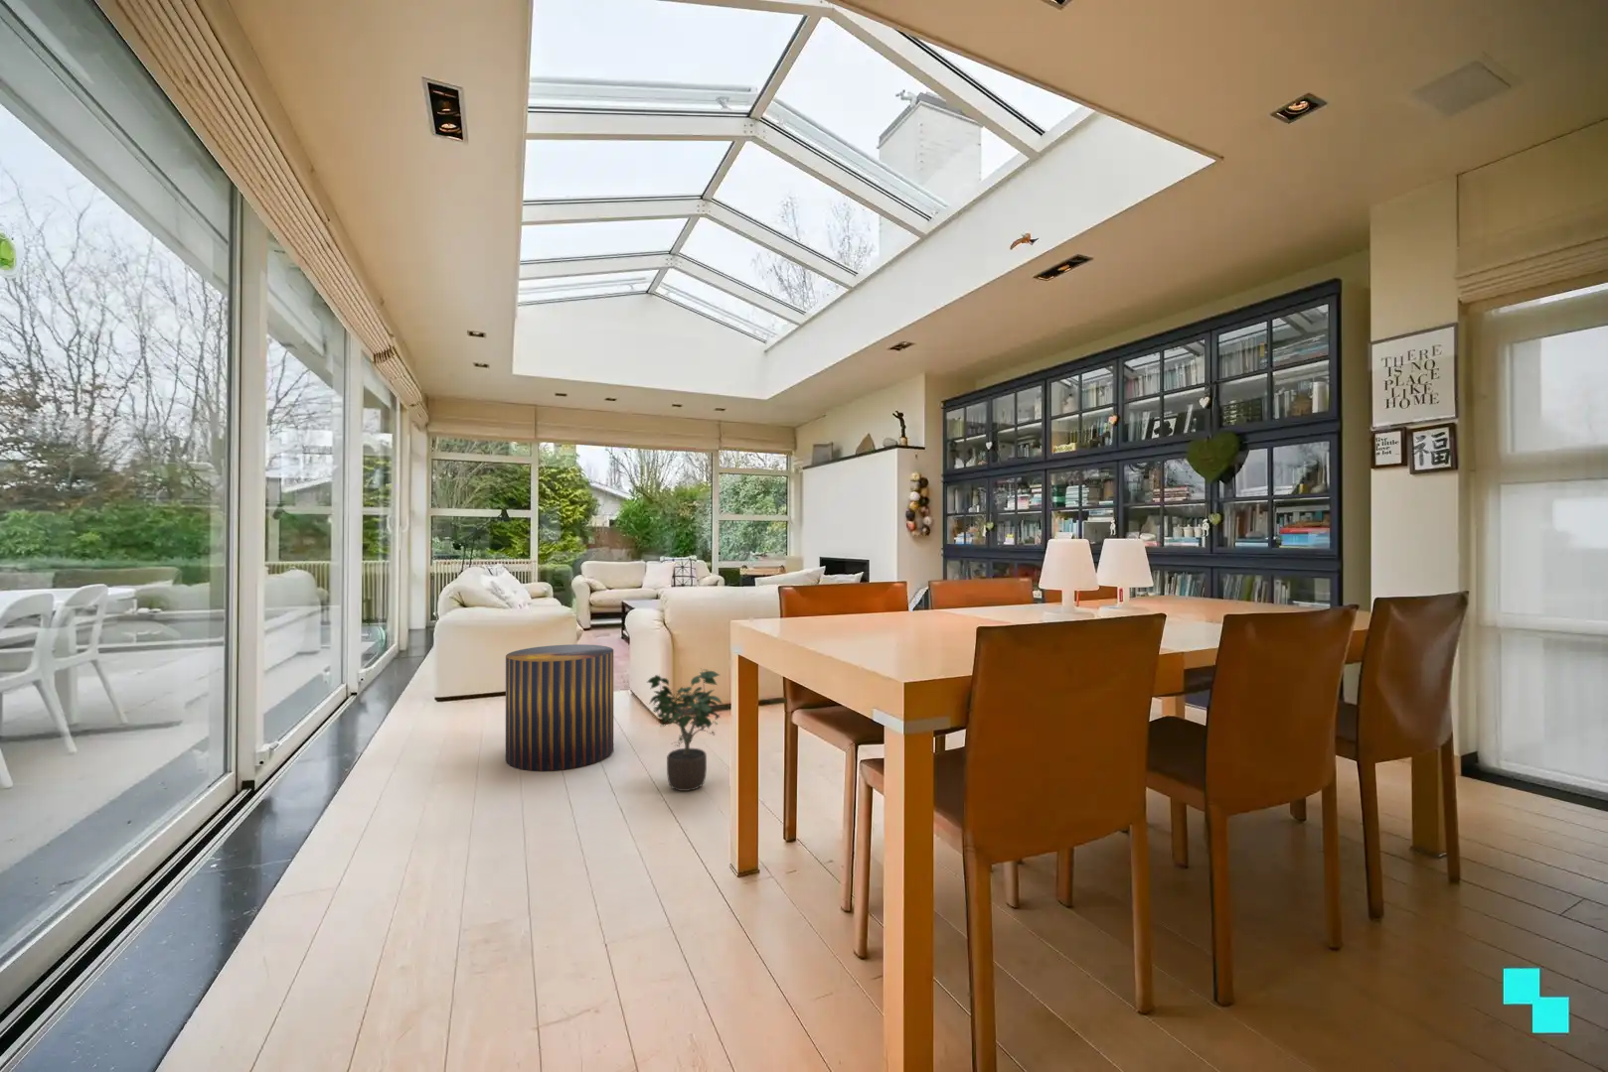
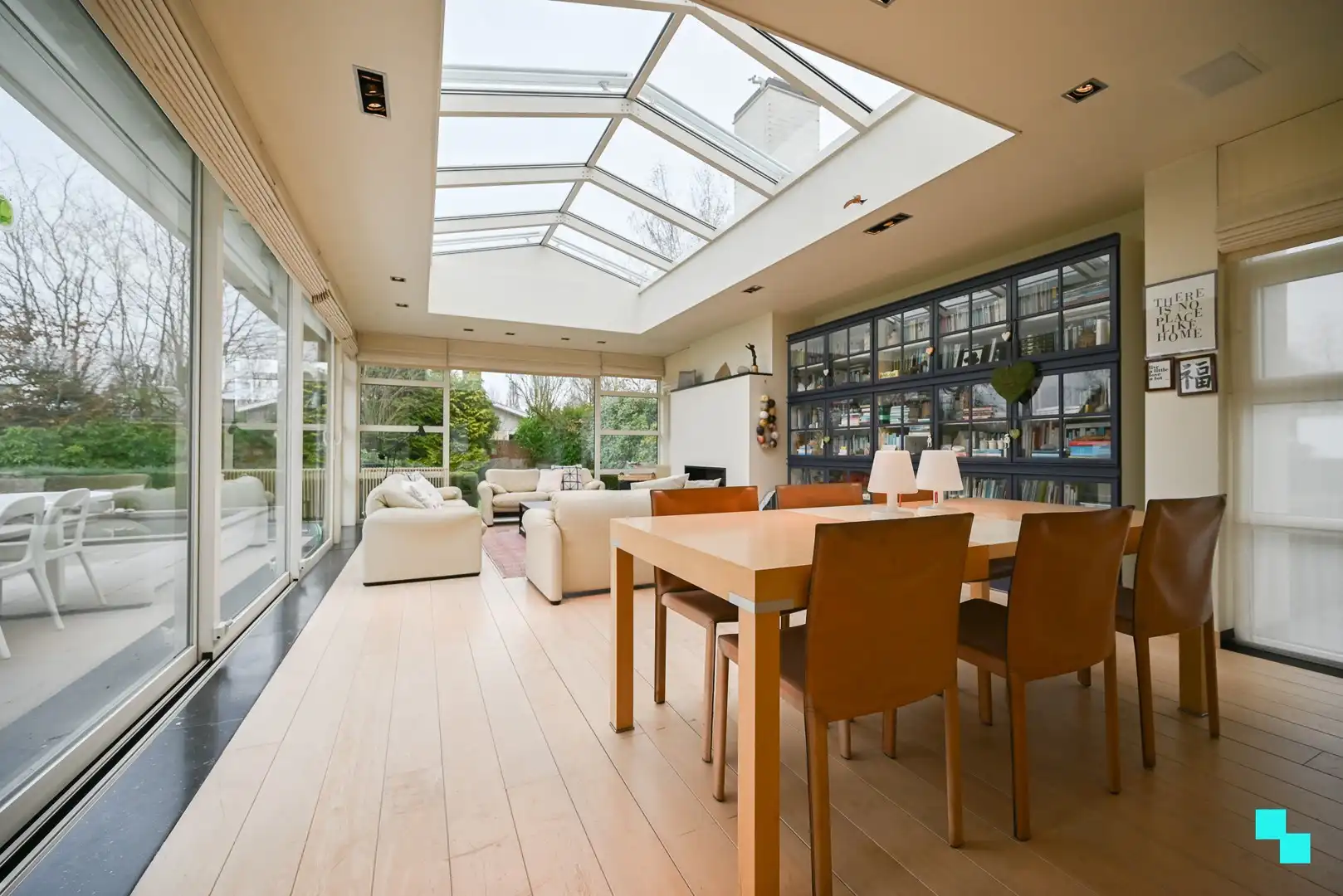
- potted plant [647,666,723,792]
- stool [505,644,614,772]
